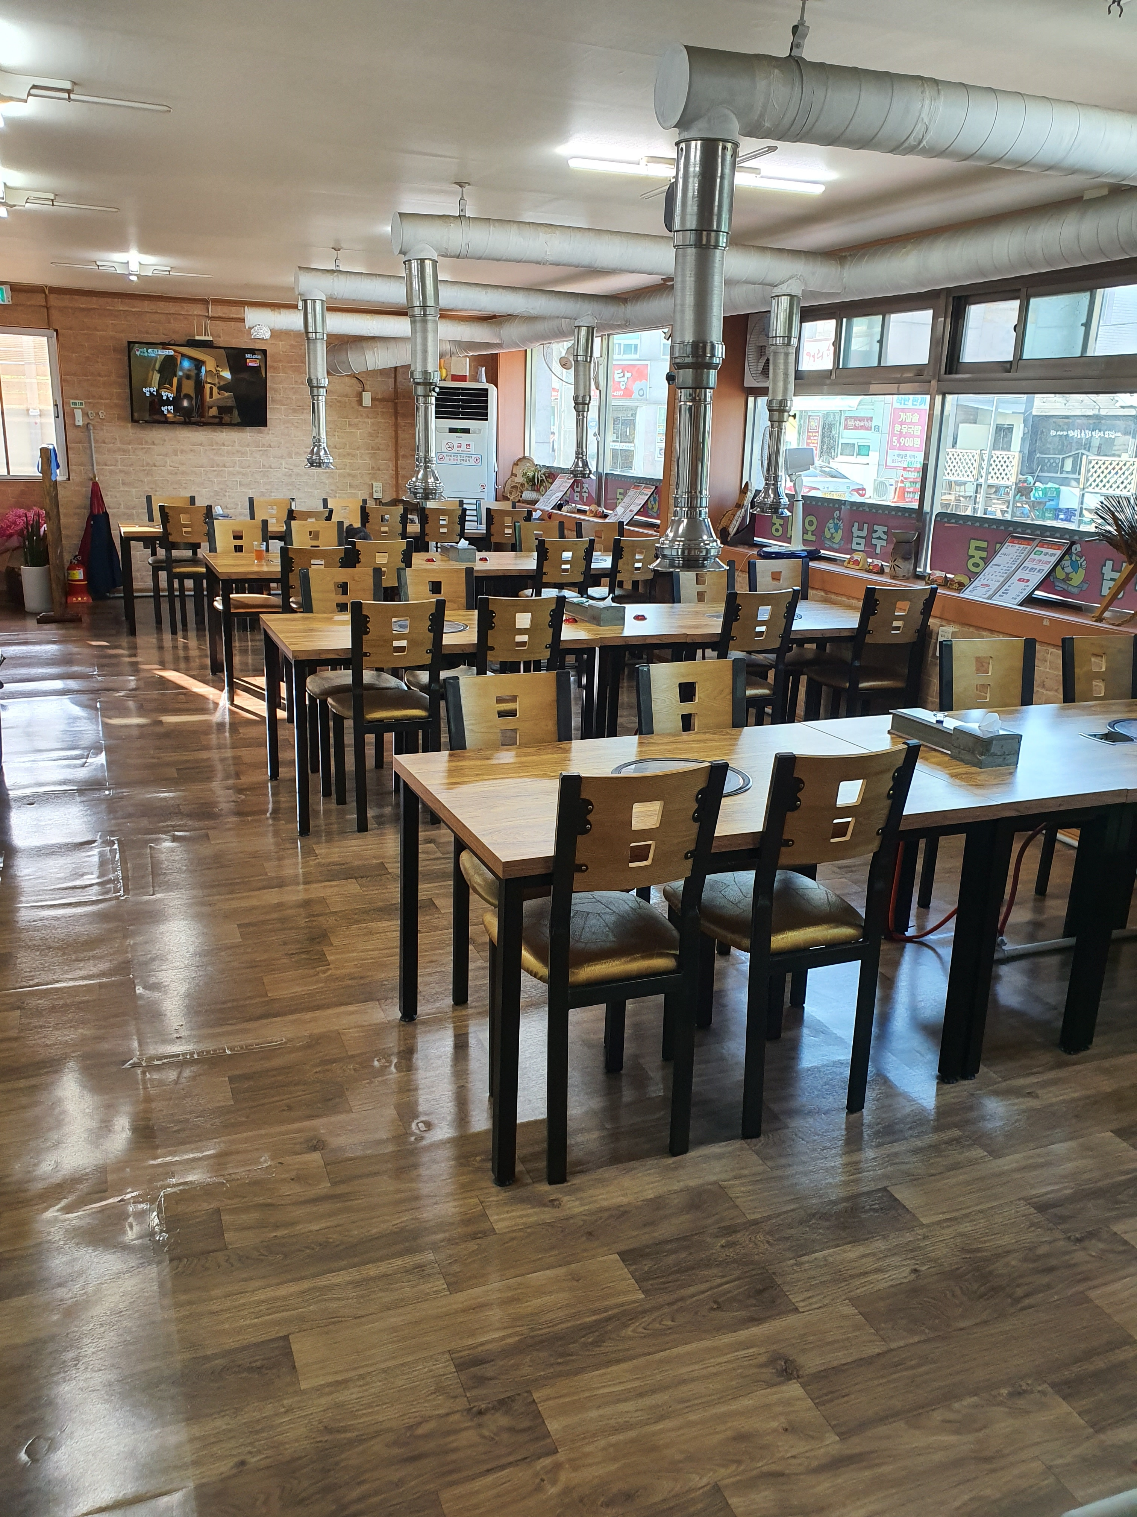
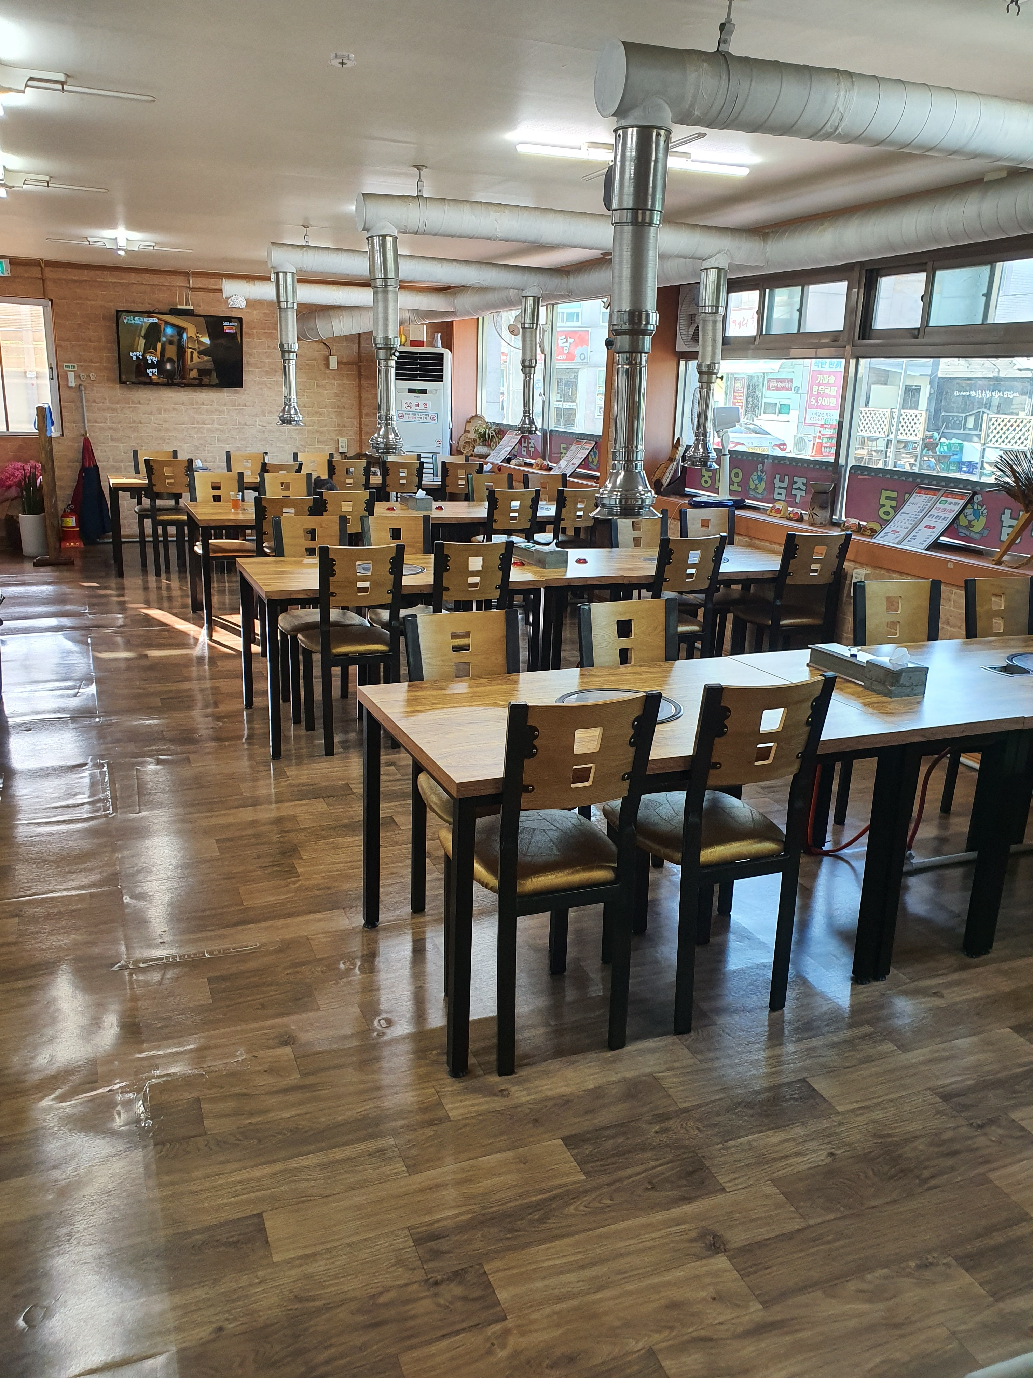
+ smoke detector [327,51,357,67]
